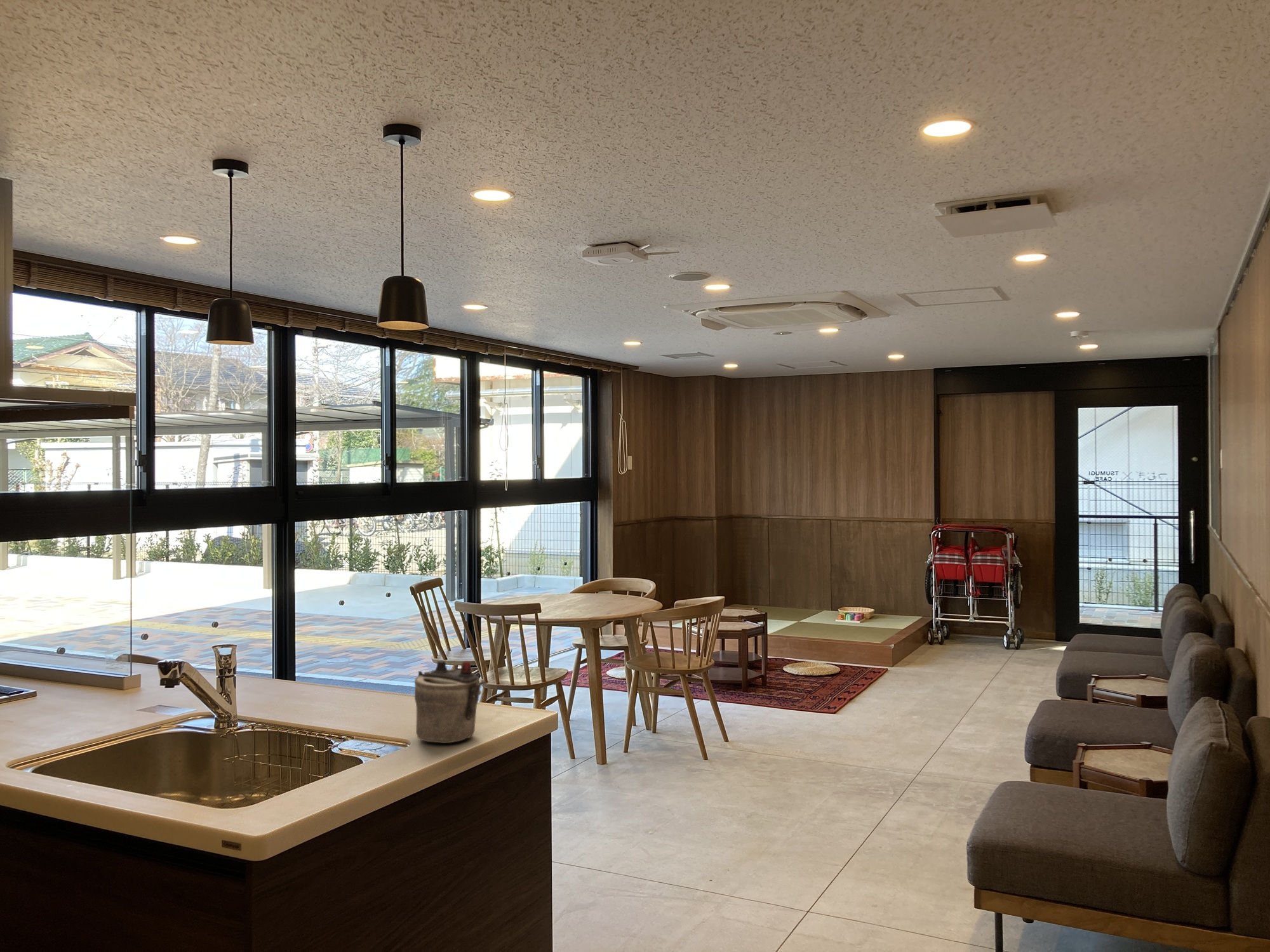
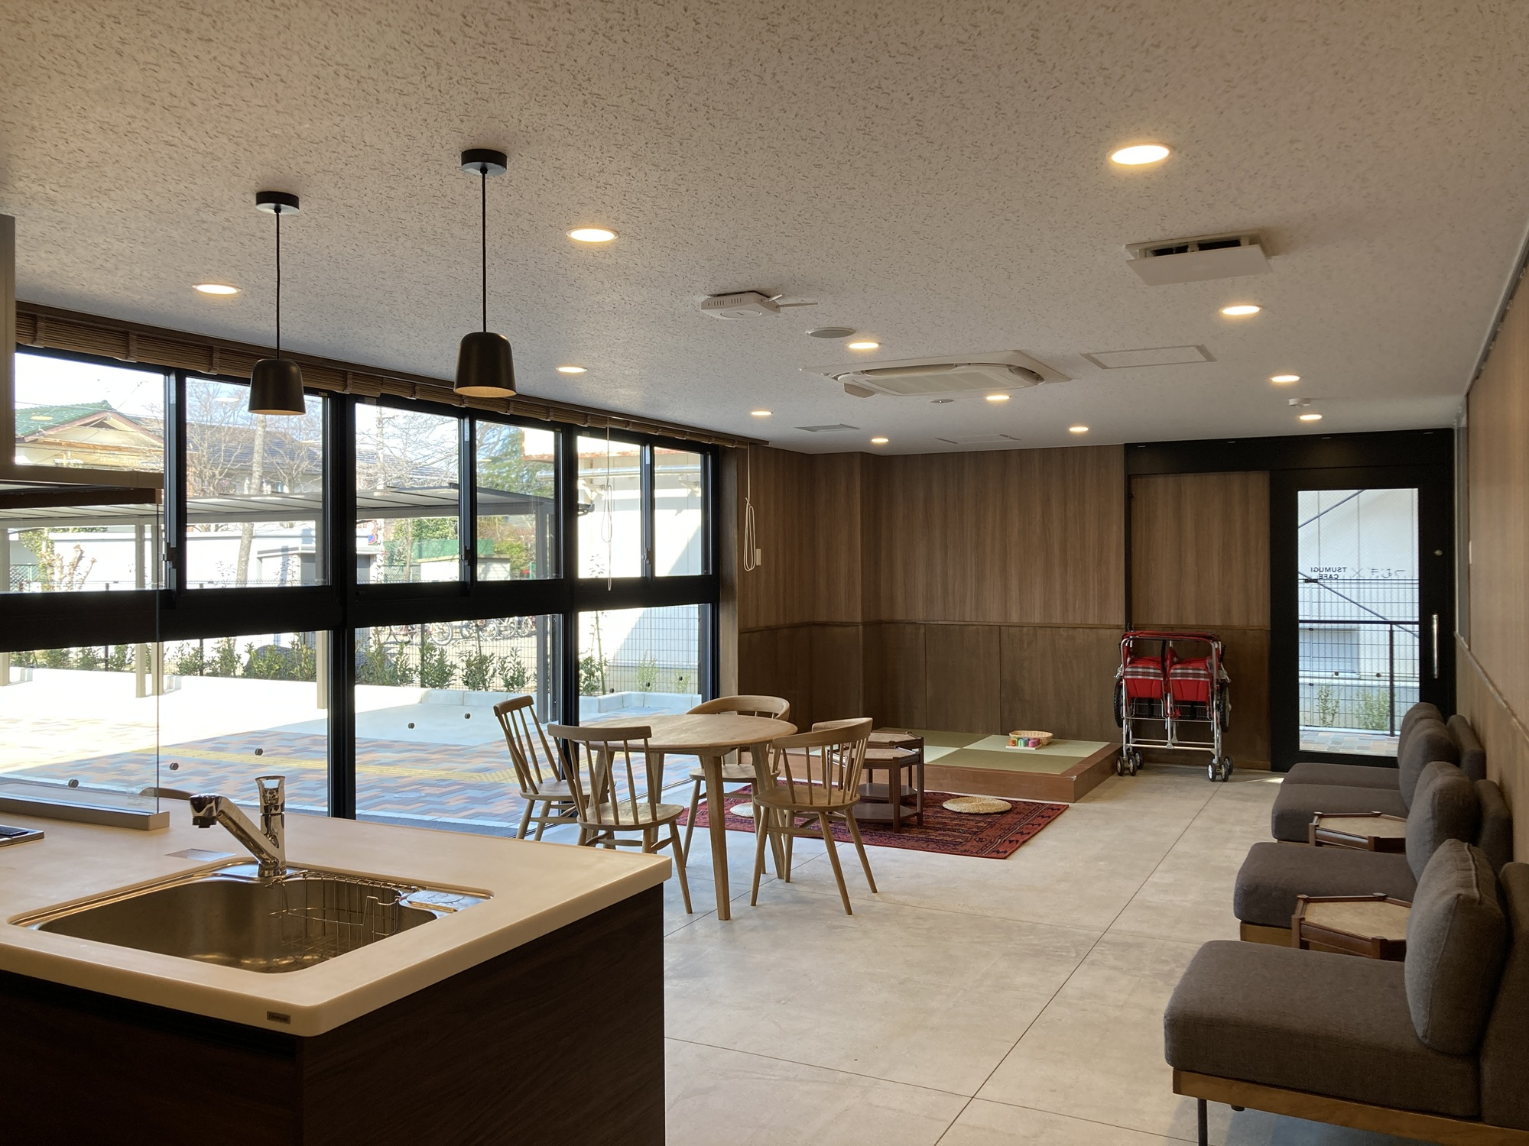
- teapot [414,660,487,744]
